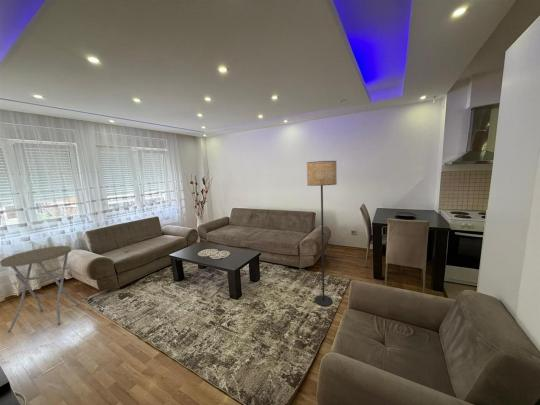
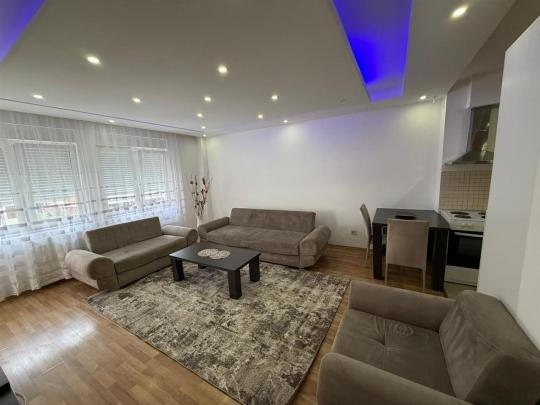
- floor lamp [306,160,338,307]
- side table [0,245,81,333]
